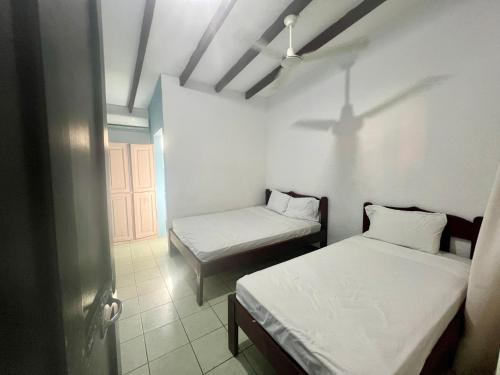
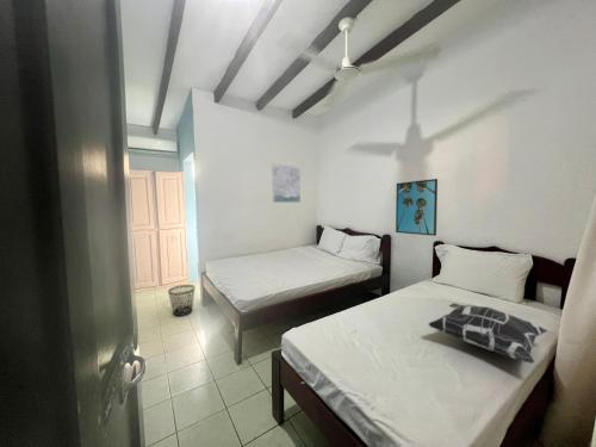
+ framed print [271,162,302,204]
+ wastebasket [167,284,197,317]
+ decorative pillow [428,303,548,365]
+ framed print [395,178,439,237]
